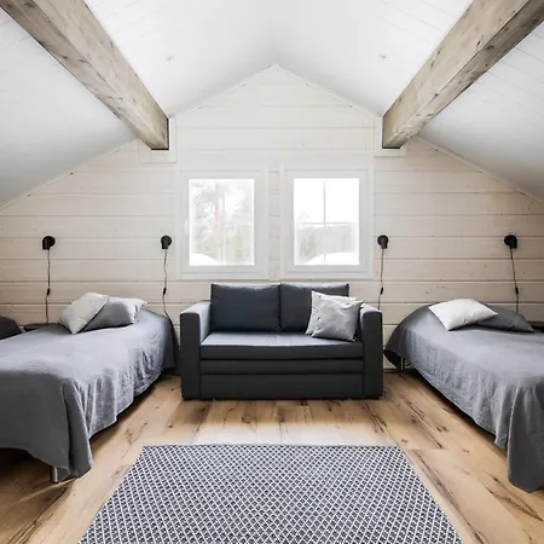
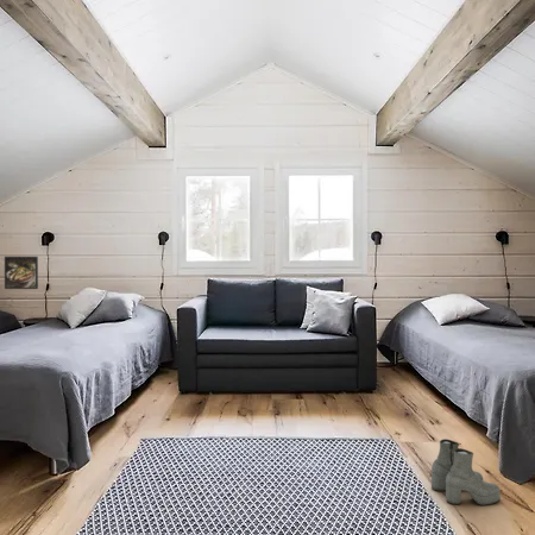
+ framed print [4,256,39,290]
+ boots [430,438,502,506]
